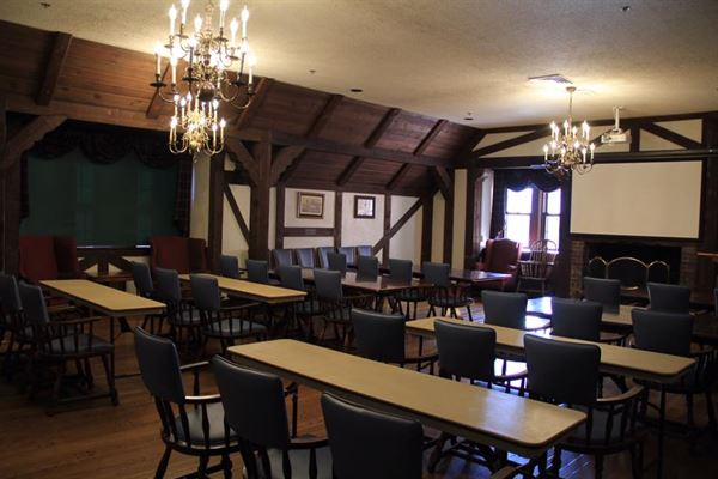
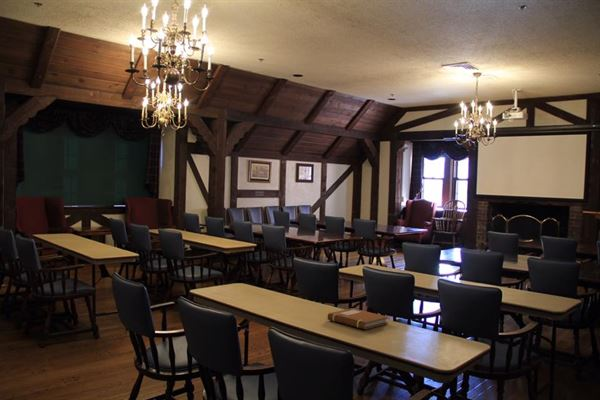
+ notebook [327,307,389,330]
